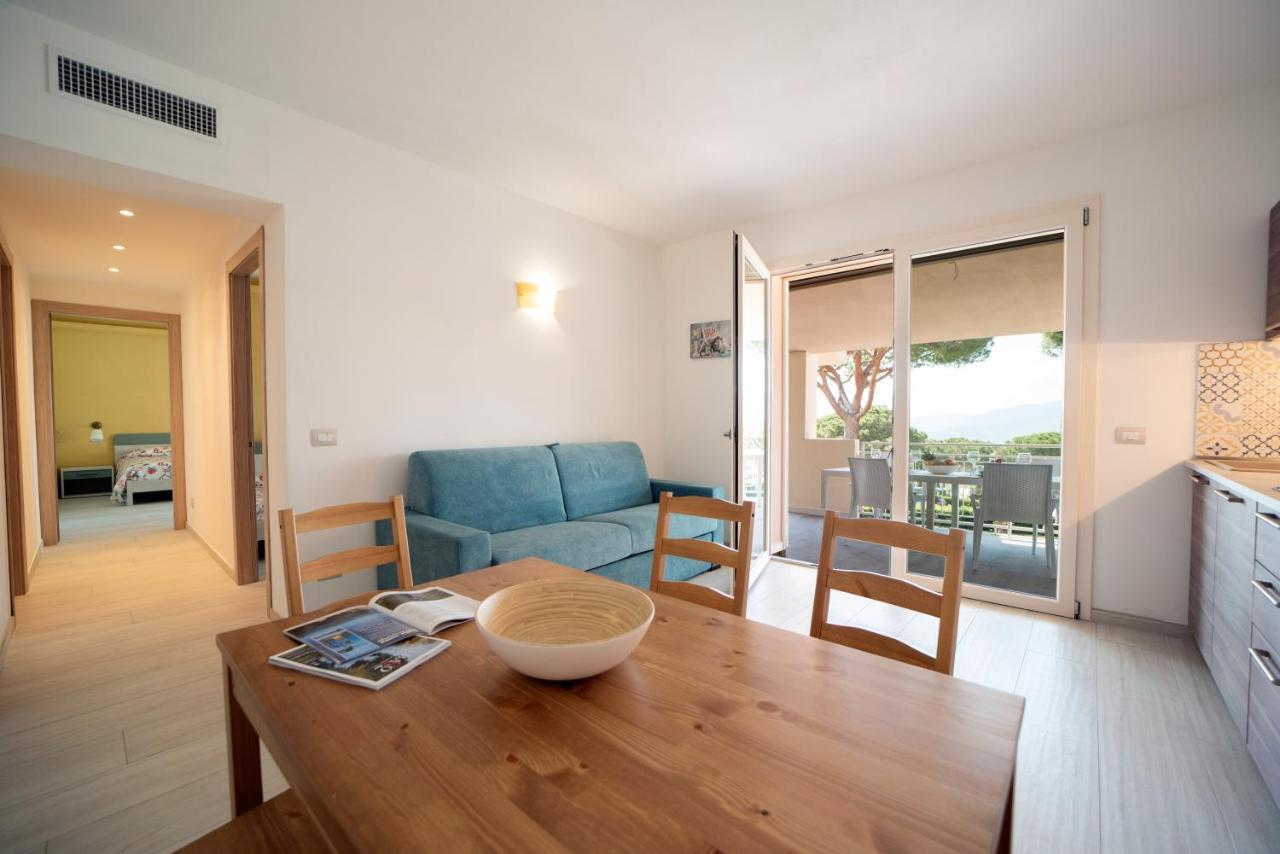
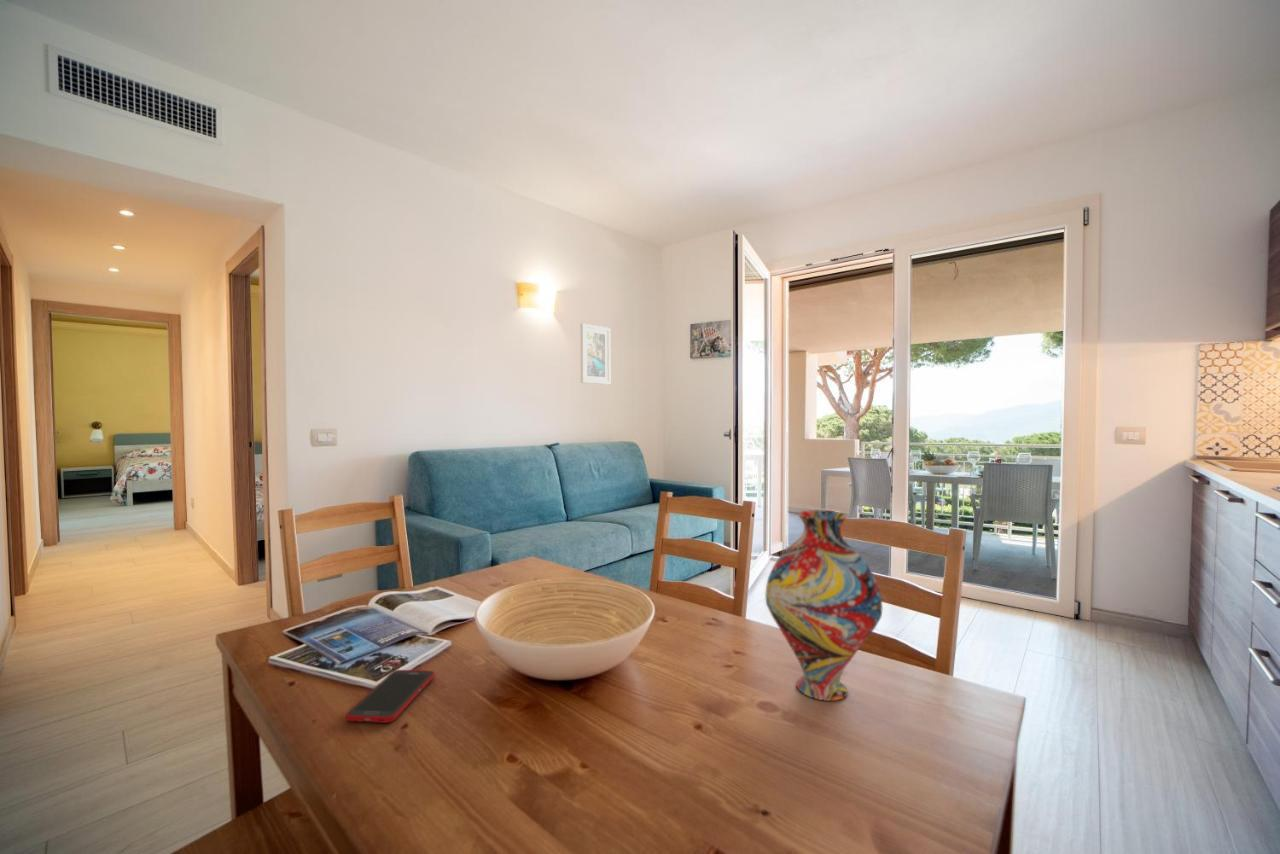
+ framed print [579,322,611,386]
+ cell phone [345,669,435,724]
+ vase [764,509,883,702]
